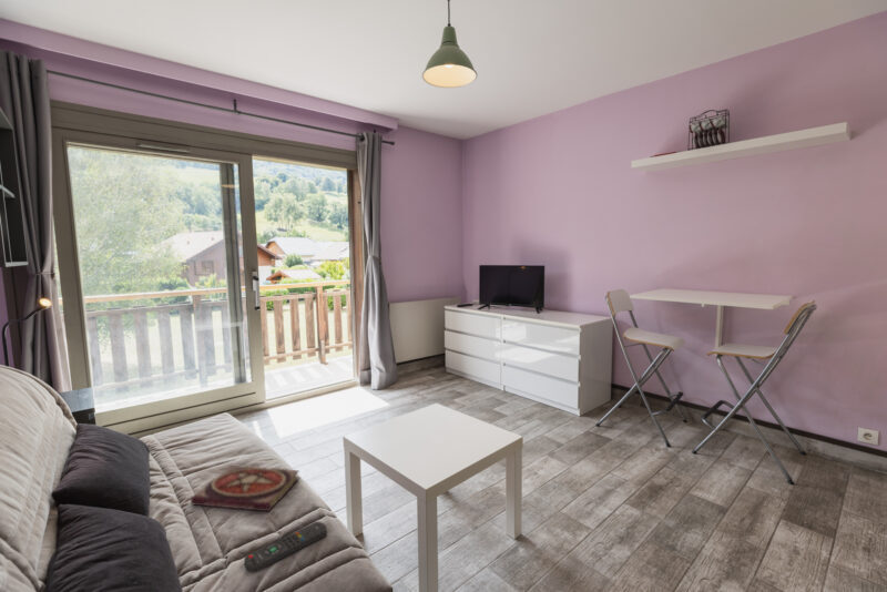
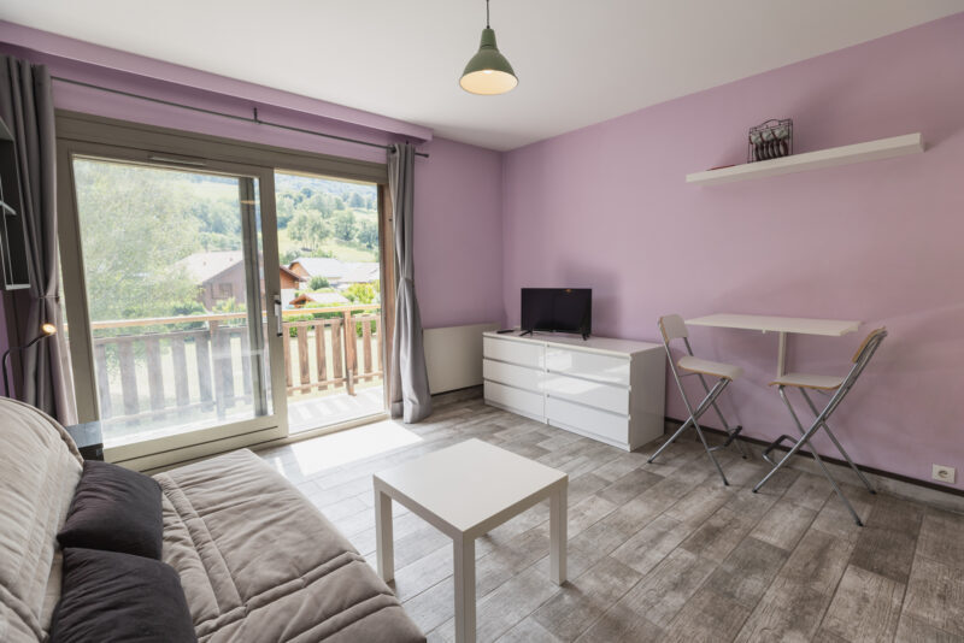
- remote control [243,521,328,573]
- book [190,465,302,512]
